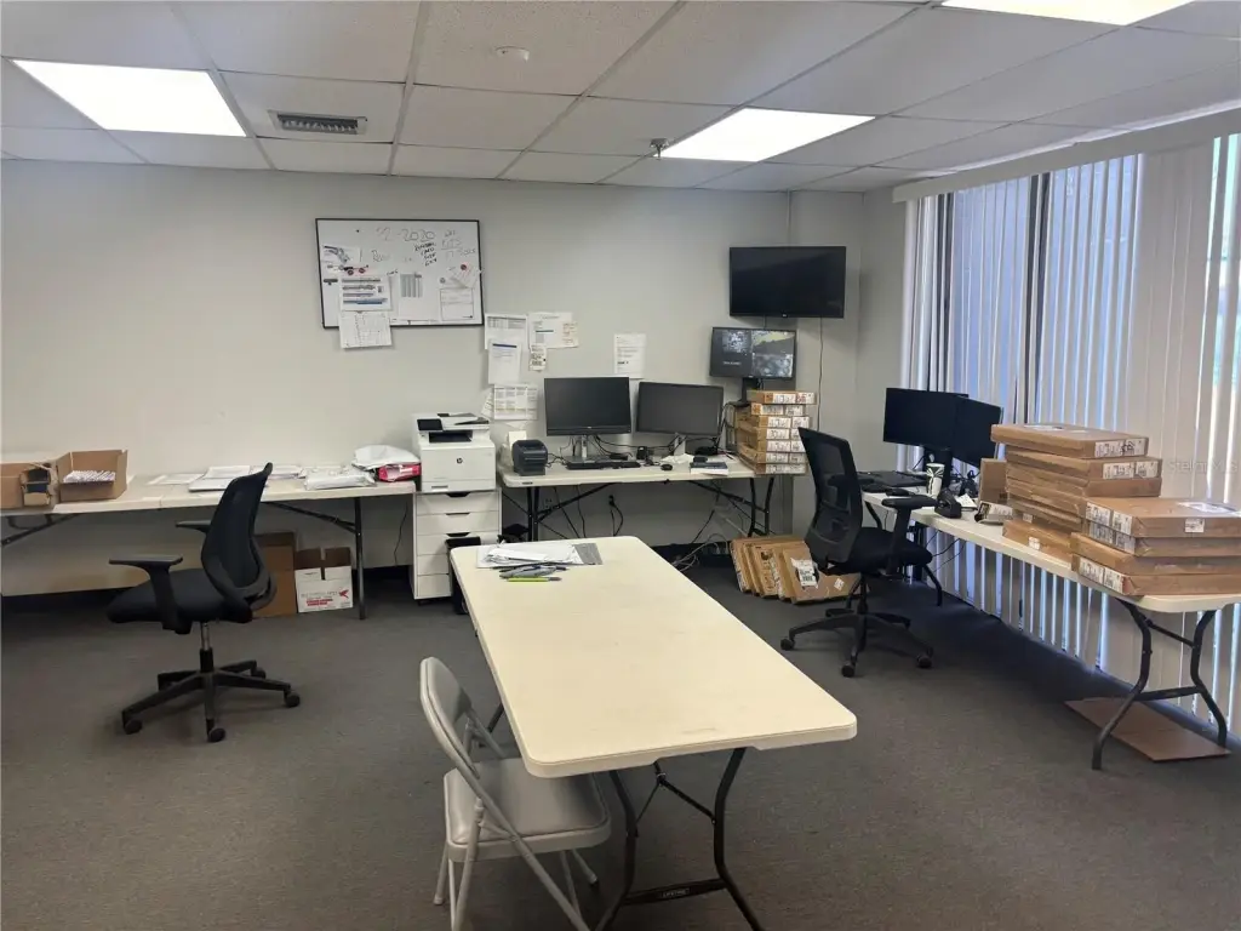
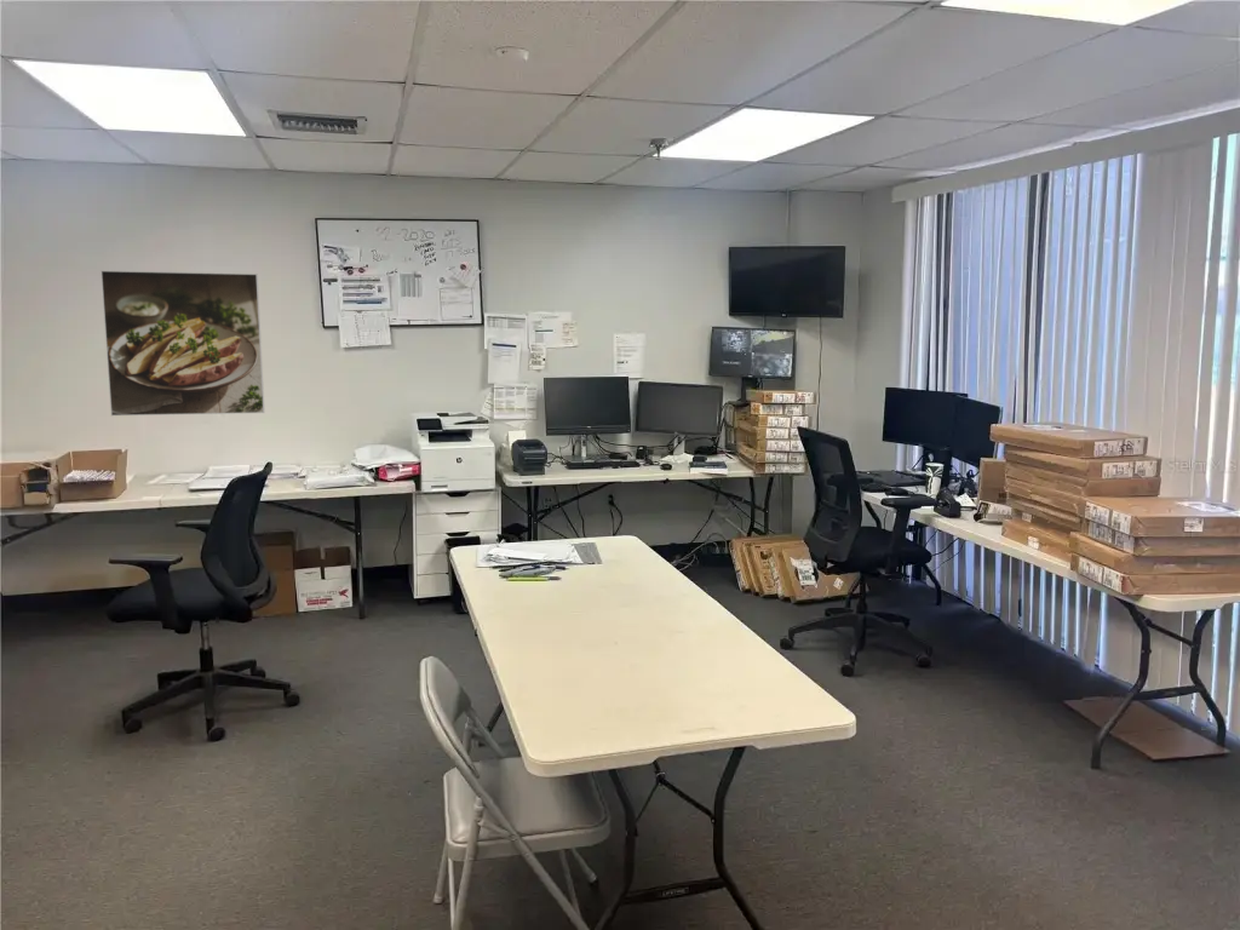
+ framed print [99,269,265,417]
